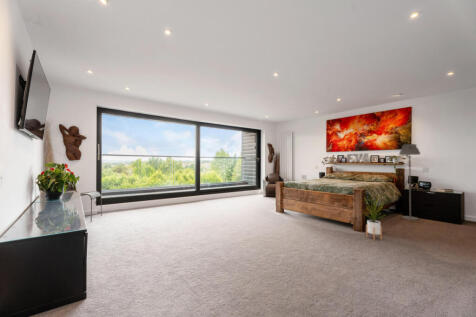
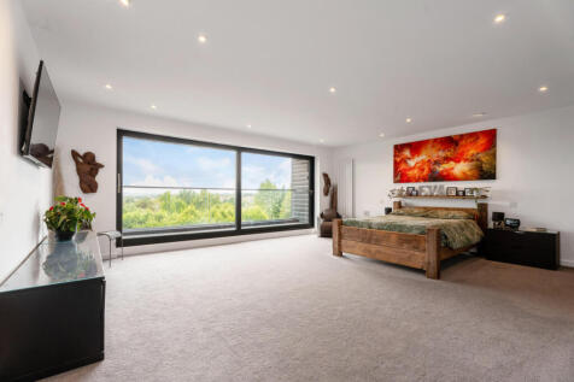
- house plant [361,194,388,241]
- floor lamp [398,143,421,221]
